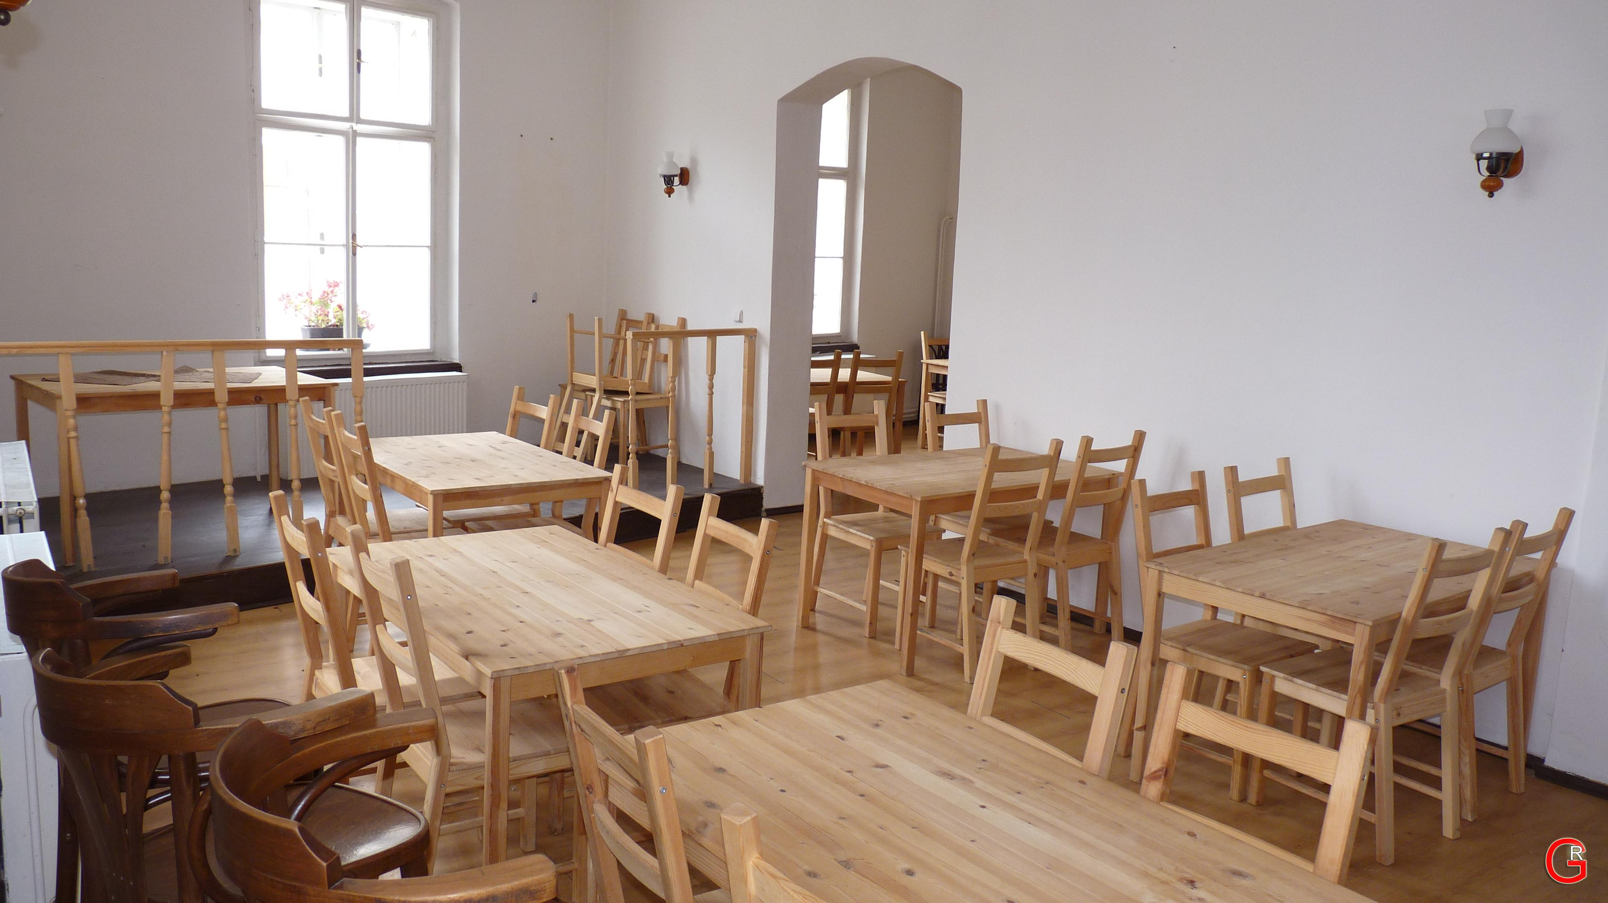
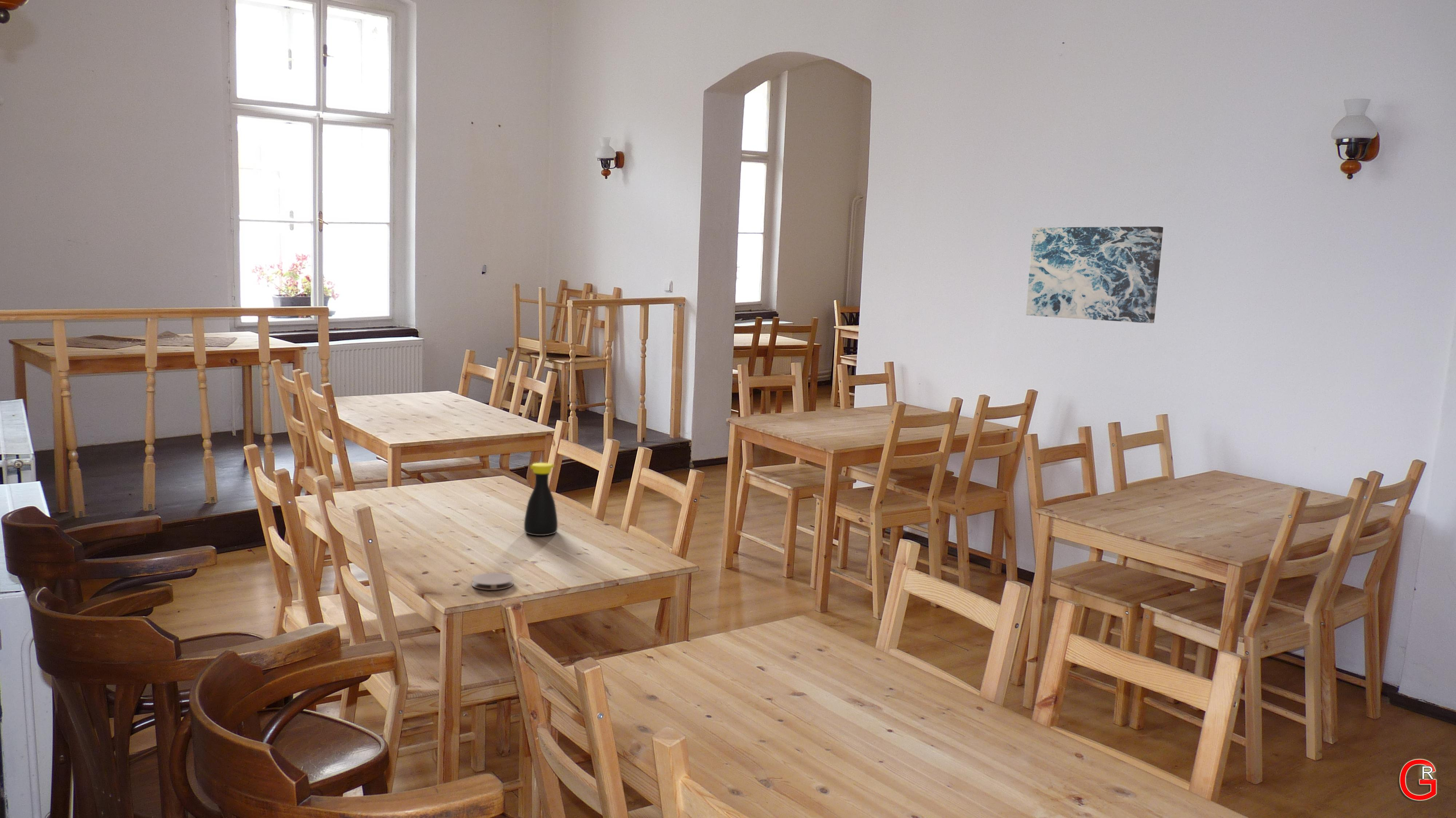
+ coaster [471,572,514,591]
+ bottle [524,462,558,536]
+ wall art [1025,226,1163,323]
